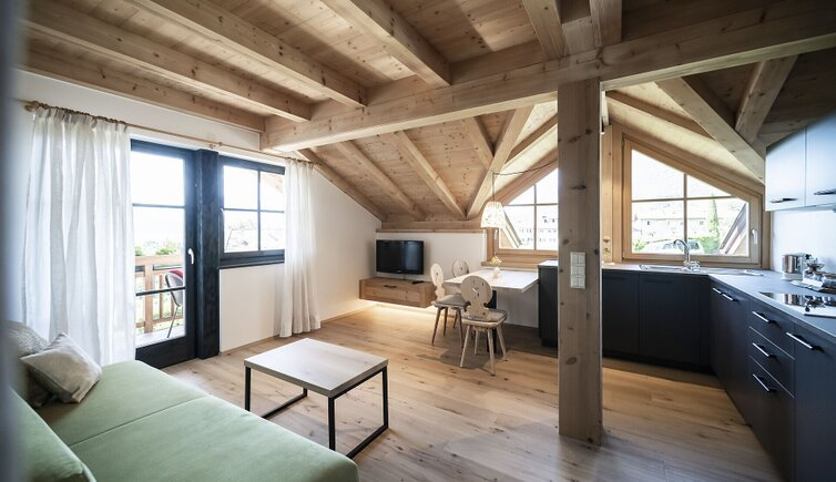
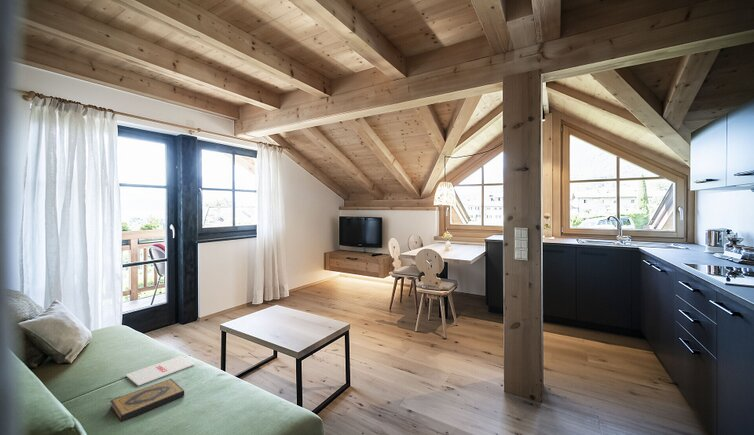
+ hardback book [109,378,185,423]
+ magazine [125,355,196,387]
